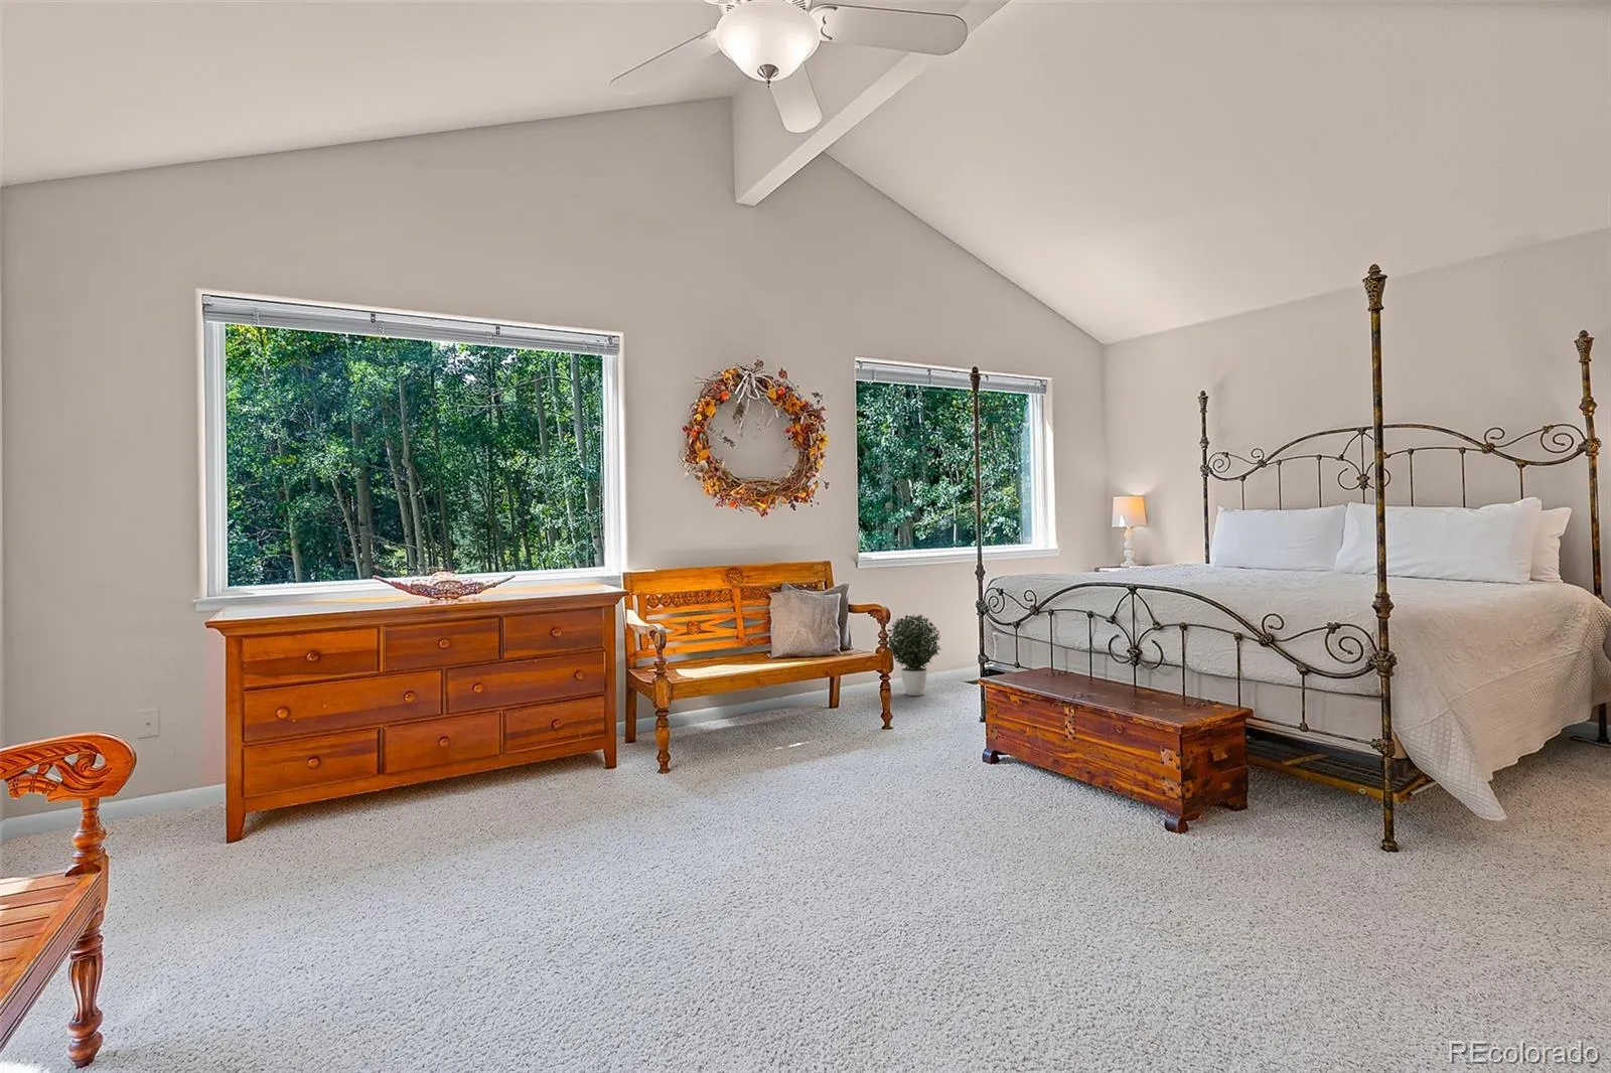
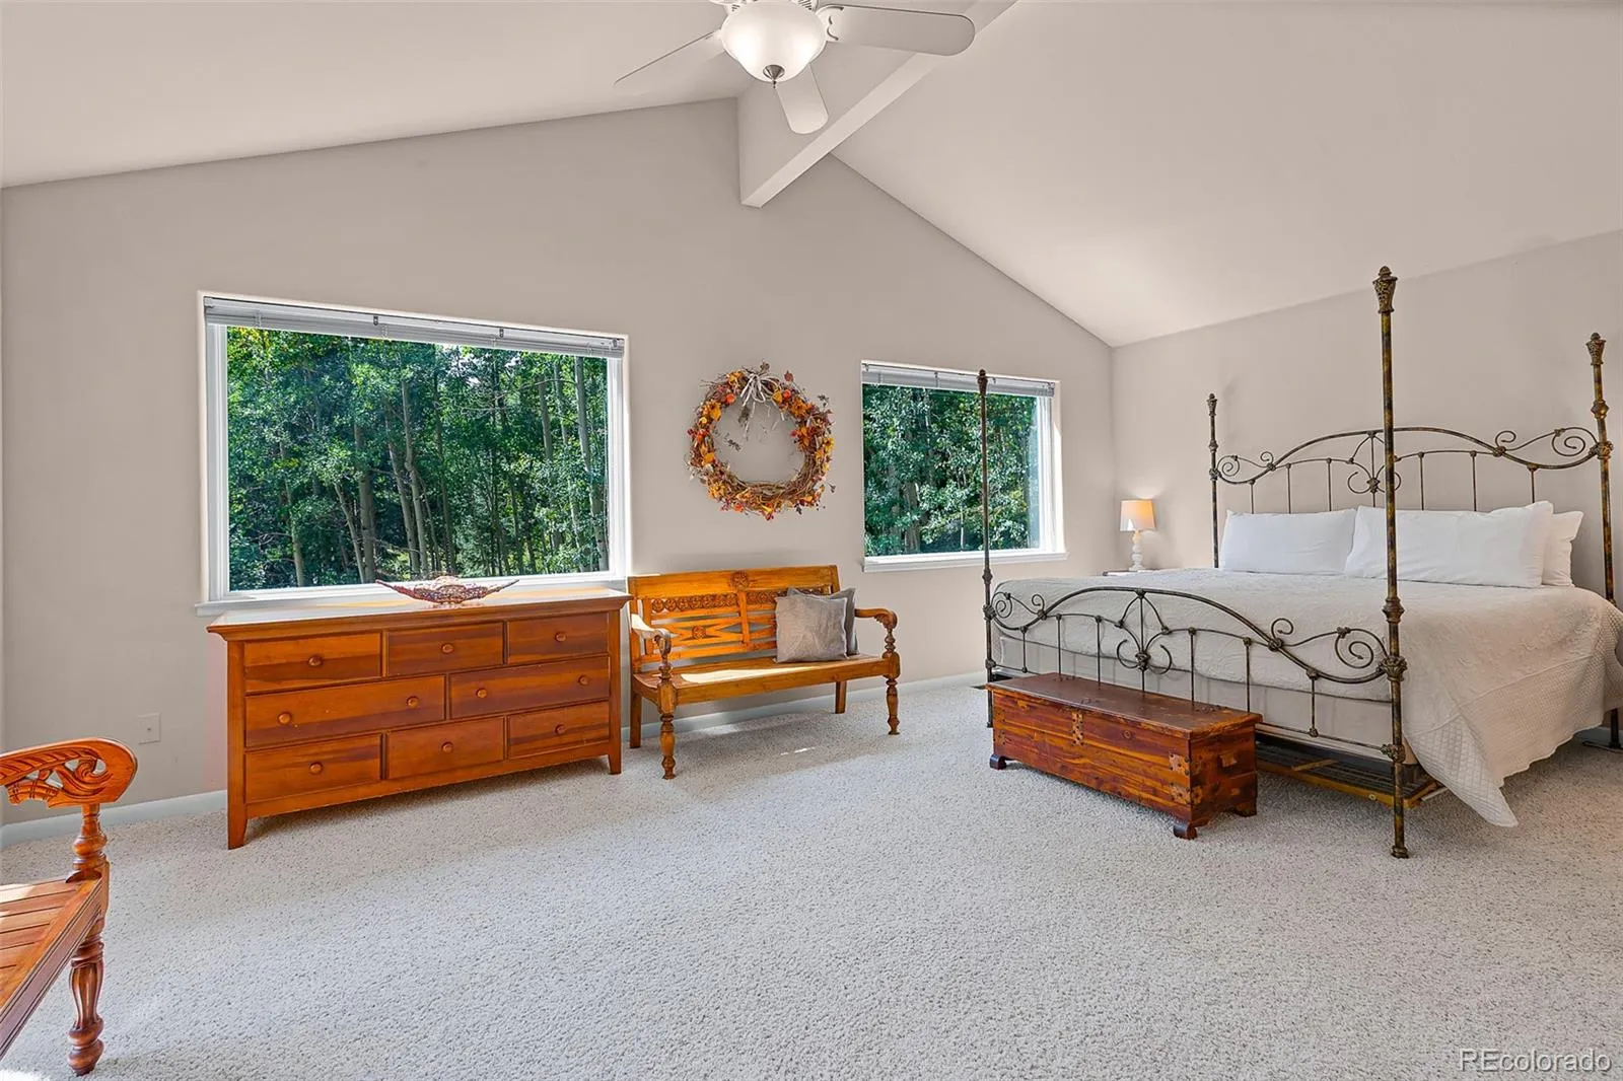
- potted plant [886,614,944,697]
